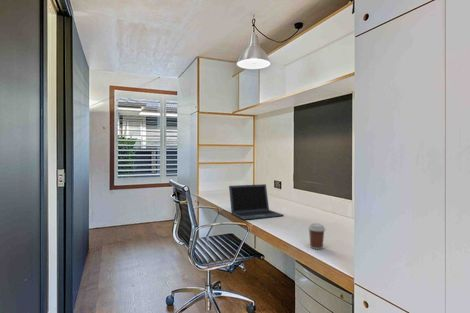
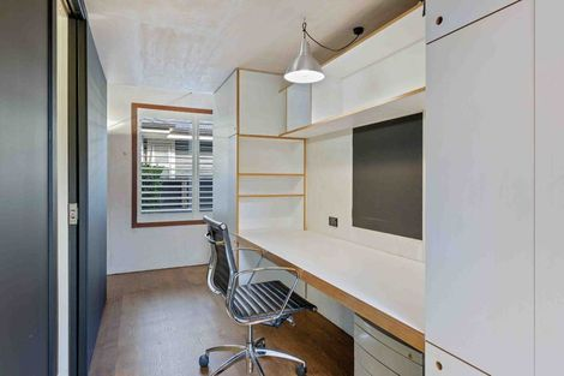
- laptop [228,183,285,221]
- coffee cup [307,222,327,250]
